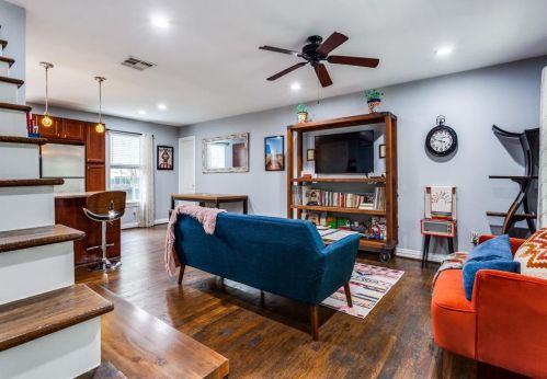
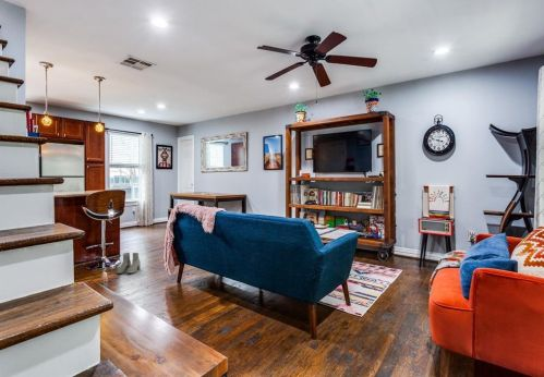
+ boots [116,252,142,275]
